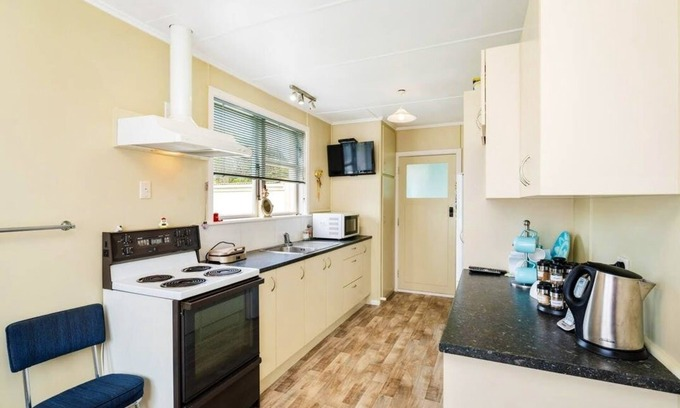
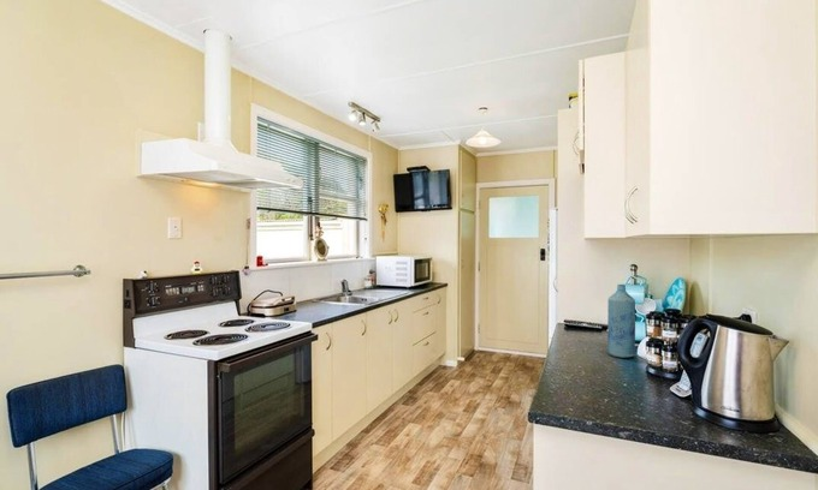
+ bottle [606,283,636,359]
